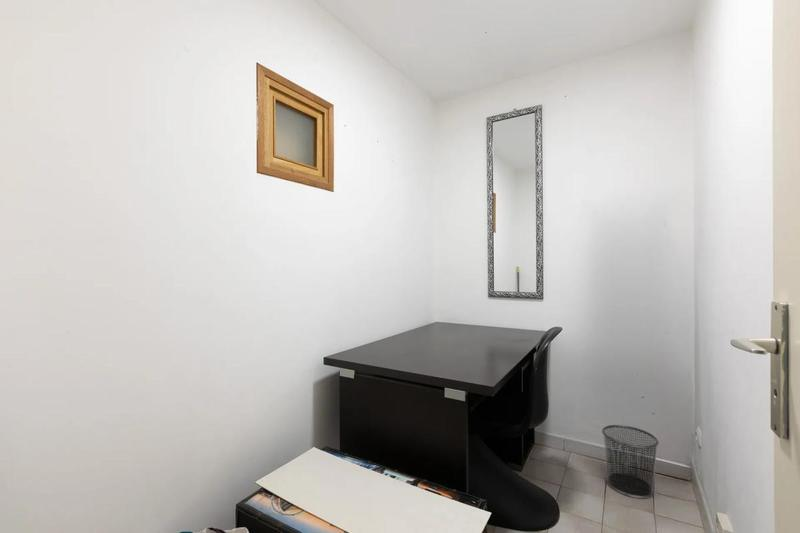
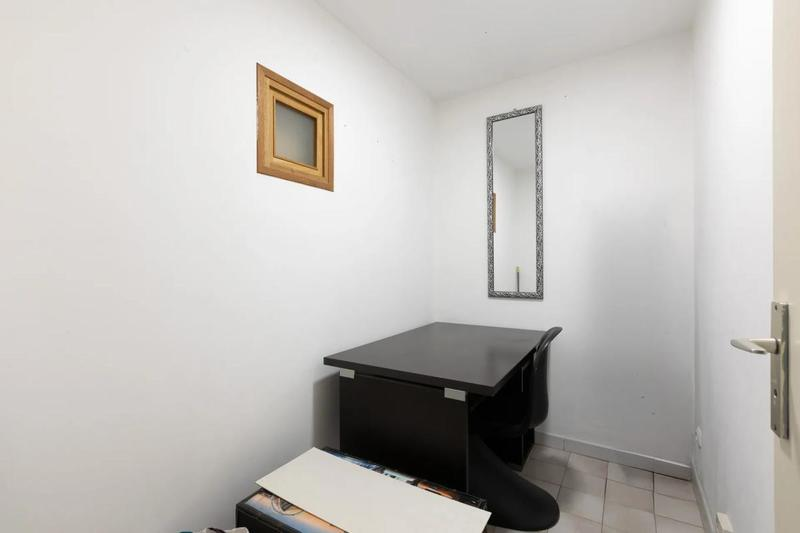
- waste bin [601,424,660,499]
